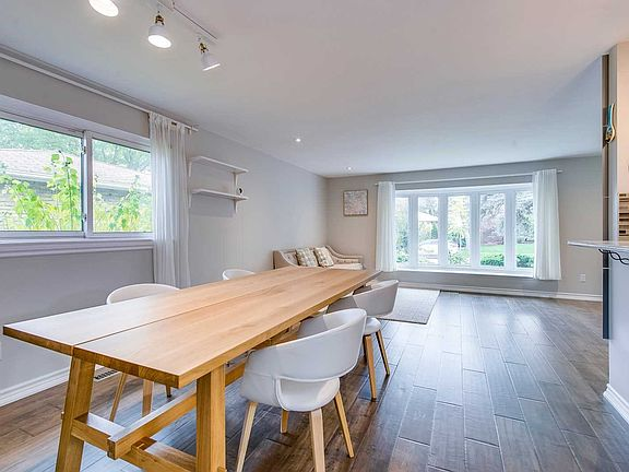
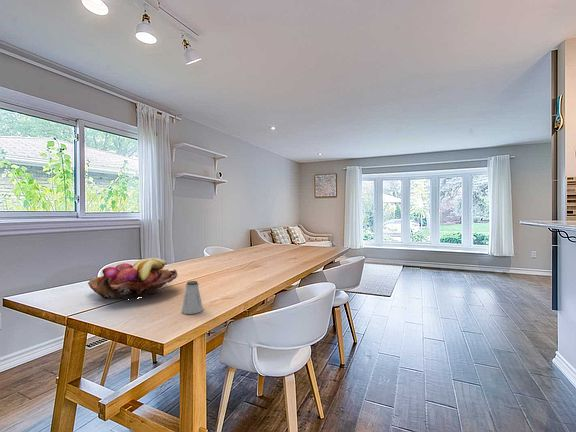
+ fruit basket [87,257,178,300]
+ saltshaker [181,280,204,315]
